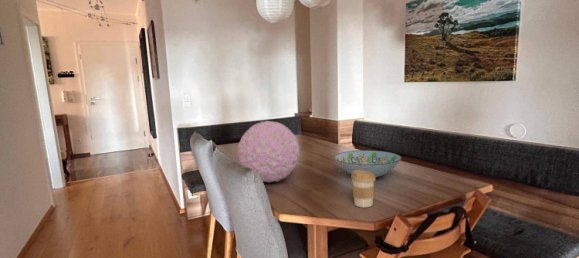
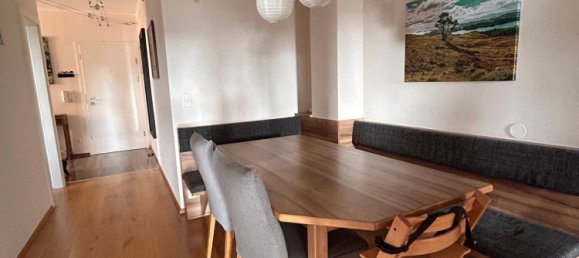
- decorative bowl [334,149,402,178]
- decorative orb [237,120,300,183]
- coffee cup [350,171,376,208]
